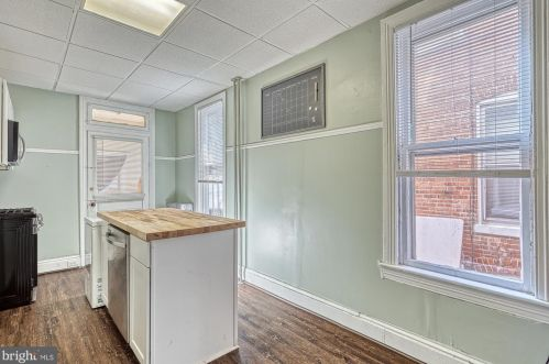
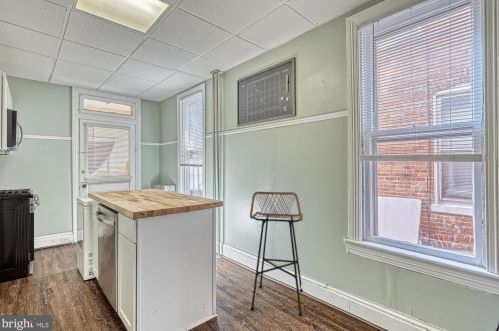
+ bar stool [249,191,304,317]
